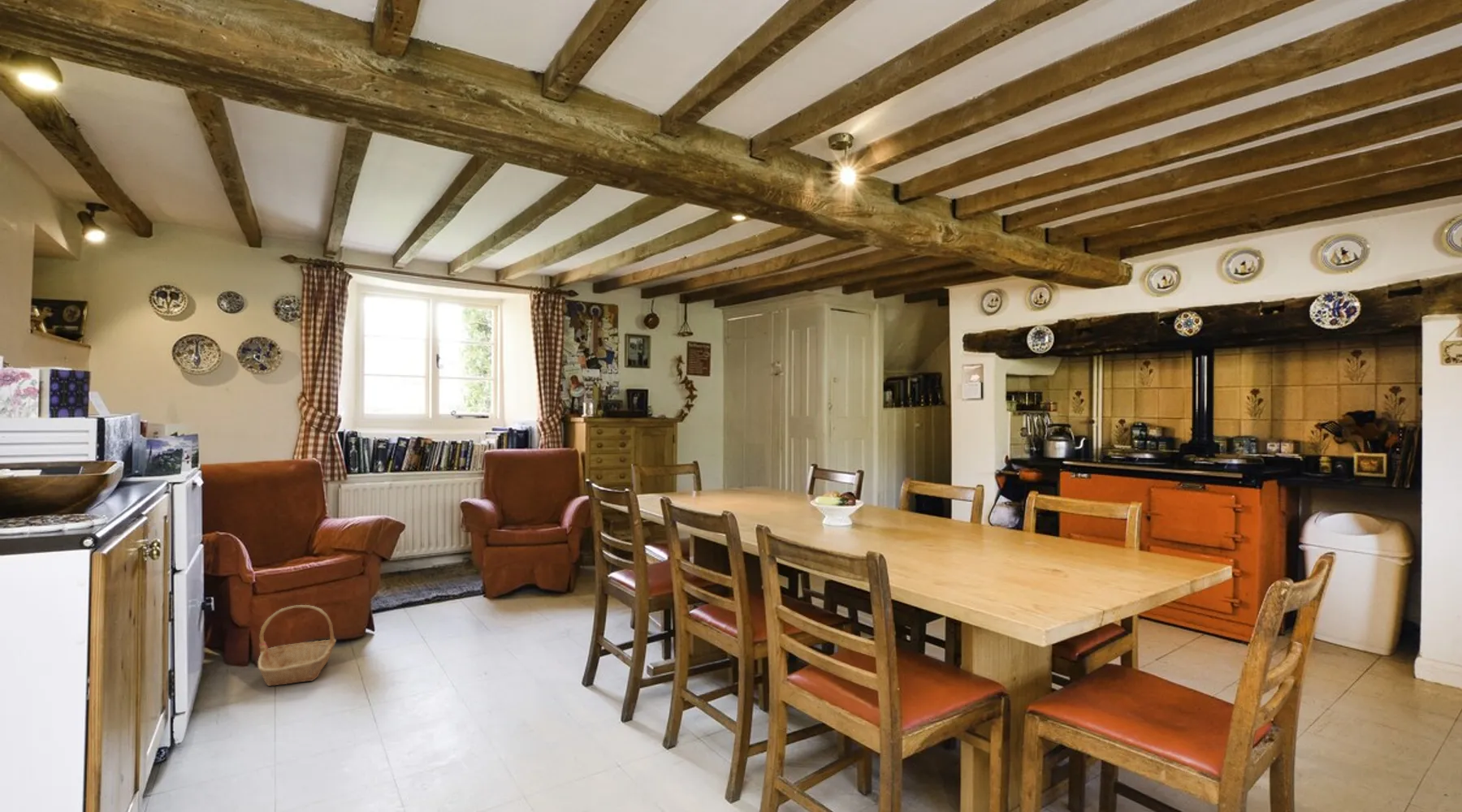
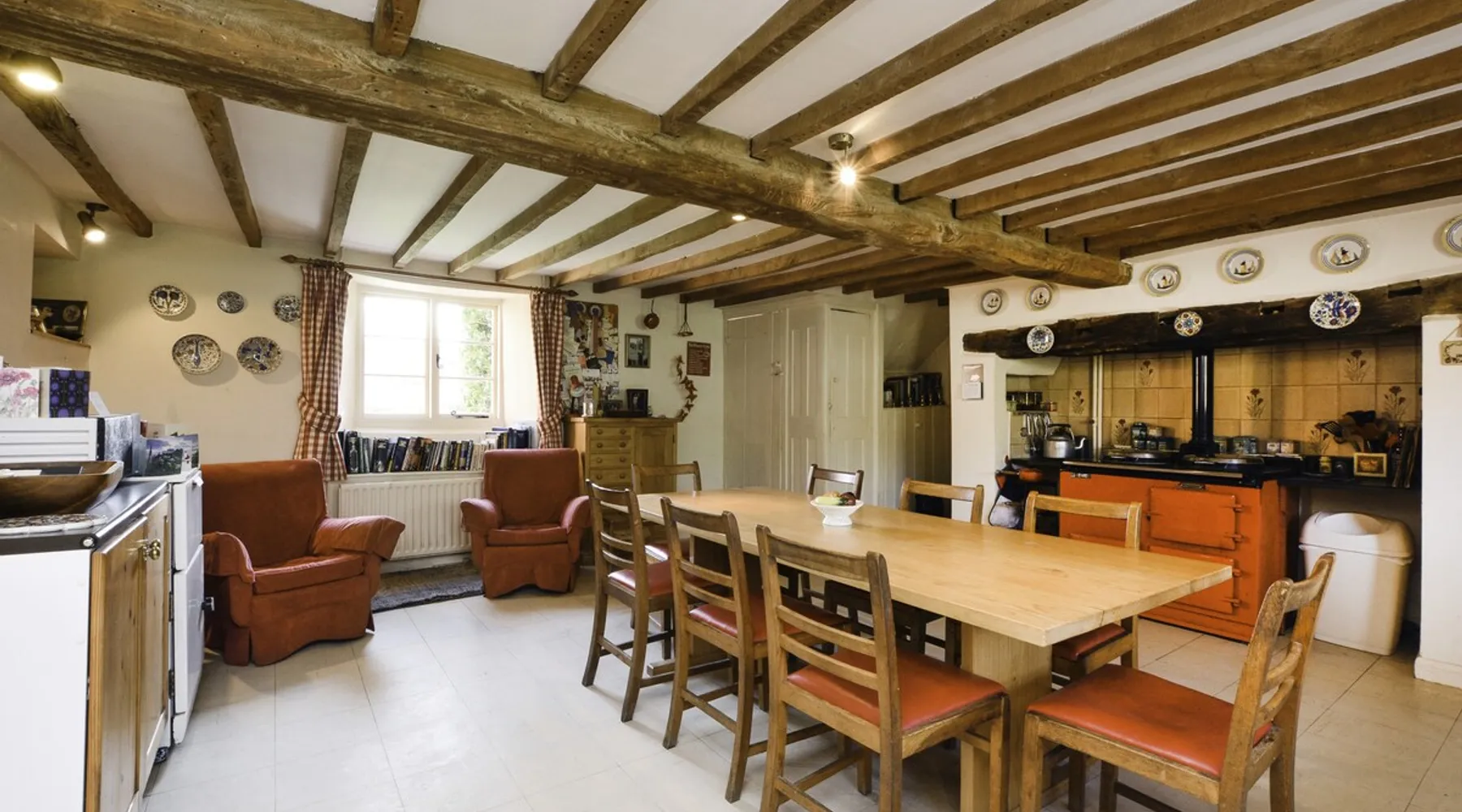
- basket [257,604,337,687]
